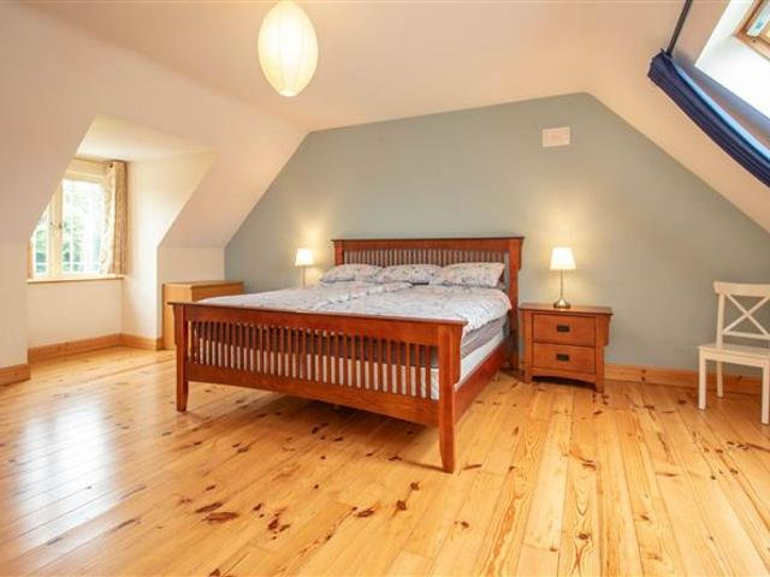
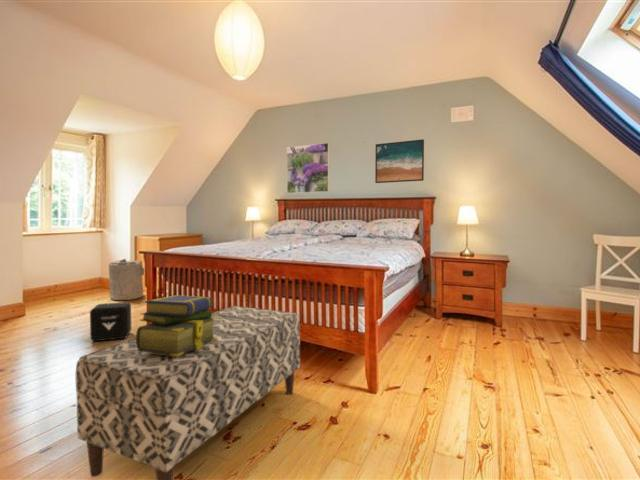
+ stack of books [135,294,216,356]
+ bench [74,305,301,480]
+ air purifier [89,301,132,342]
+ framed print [286,142,330,195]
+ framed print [374,138,425,184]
+ laundry hamper [108,258,145,301]
